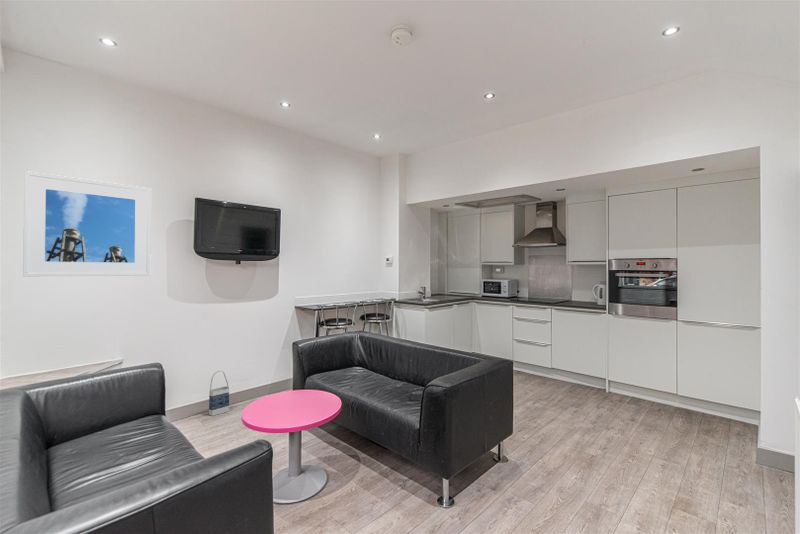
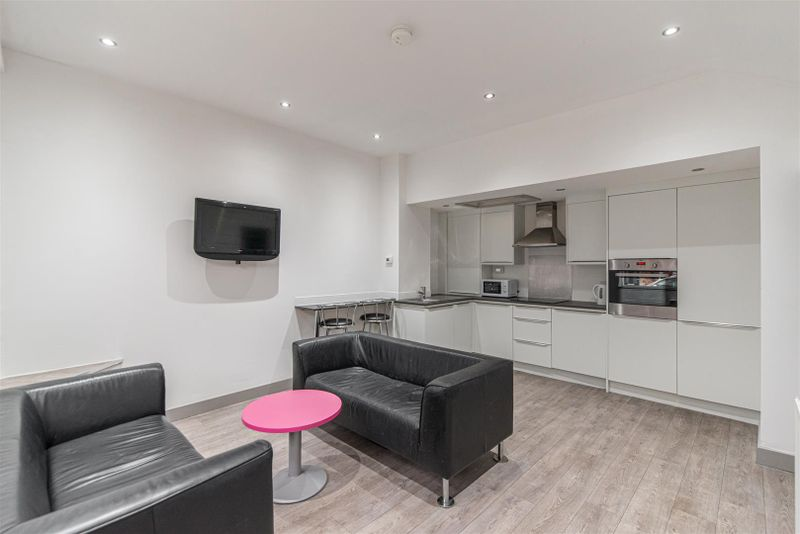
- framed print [22,170,152,278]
- bag [208,370,230,417]
